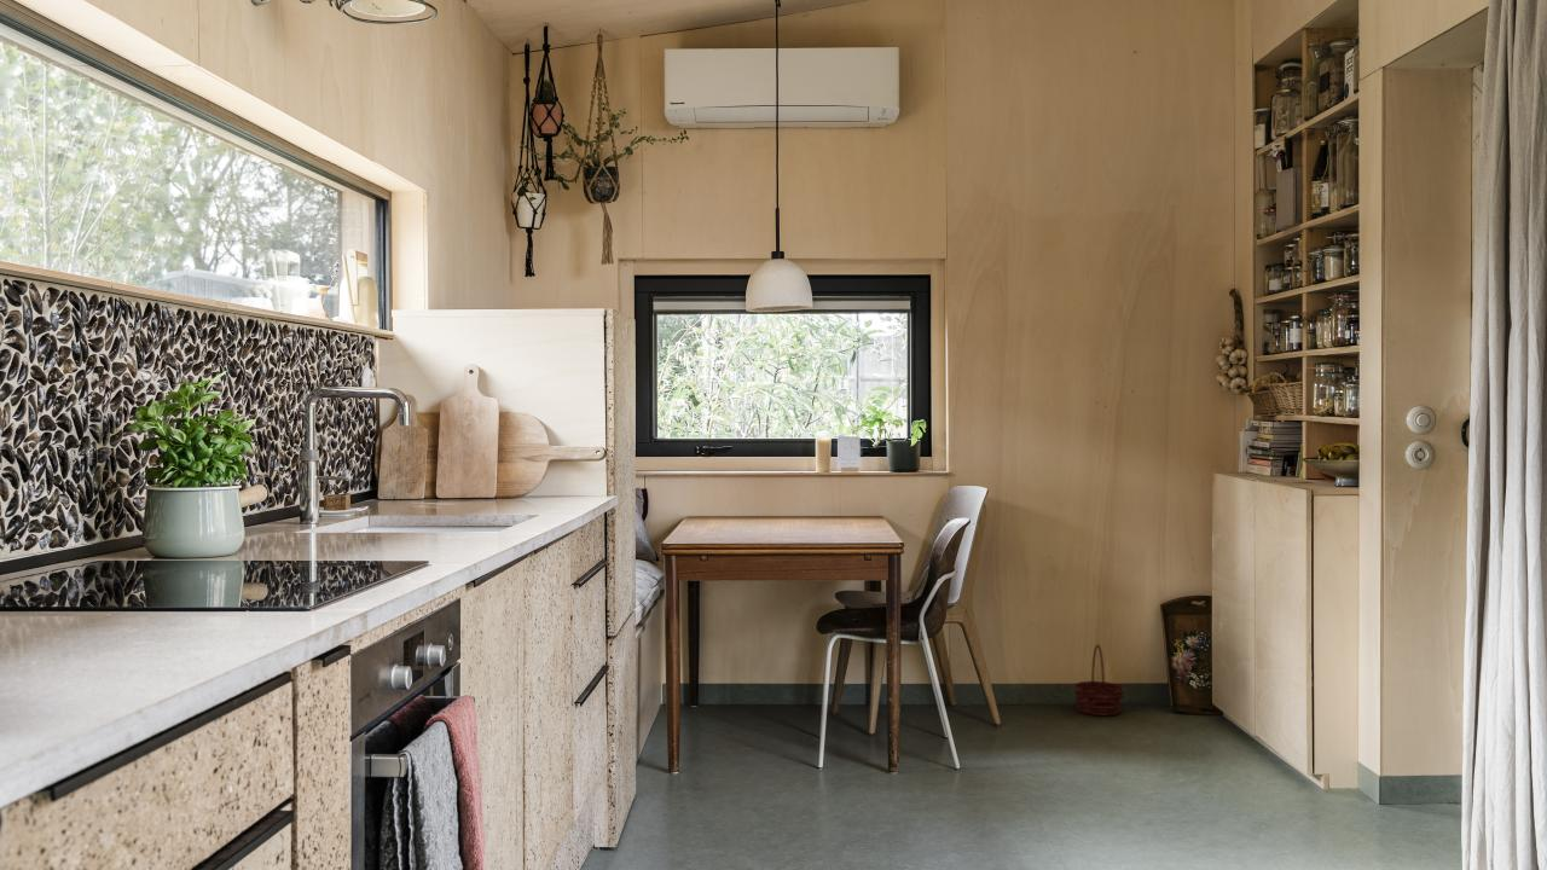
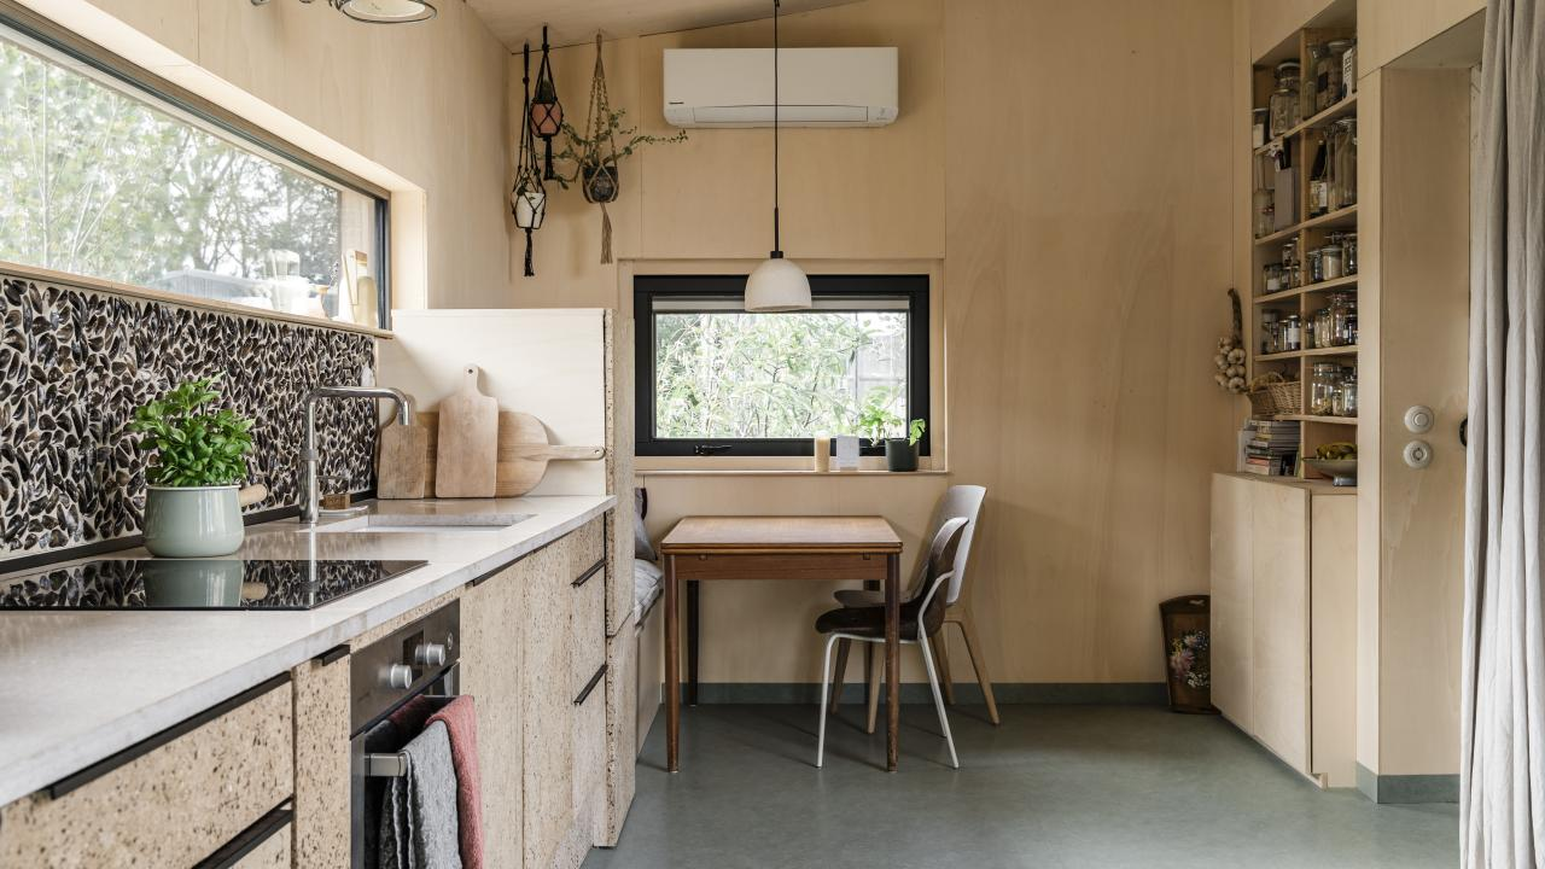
- basket [1072,643,1125,718]
